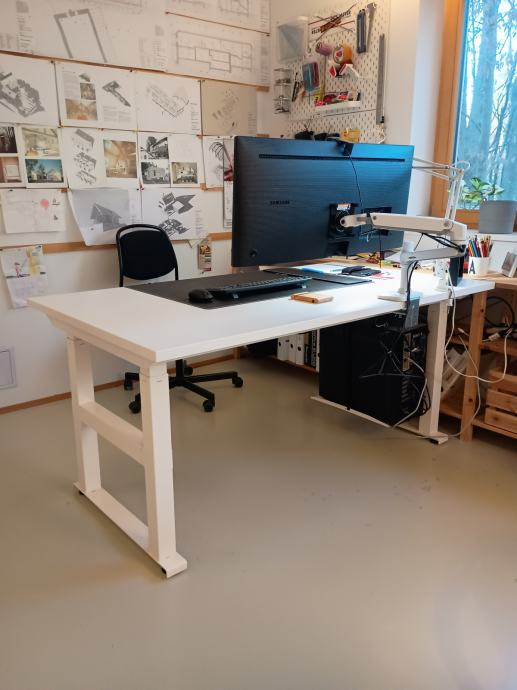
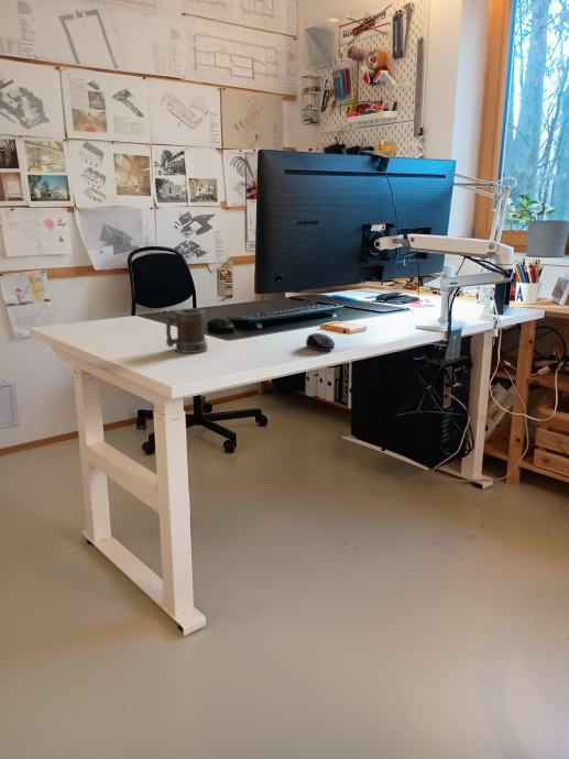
+ mug [164,308,209,354]
+ computer mouse [305,332,336,352]
